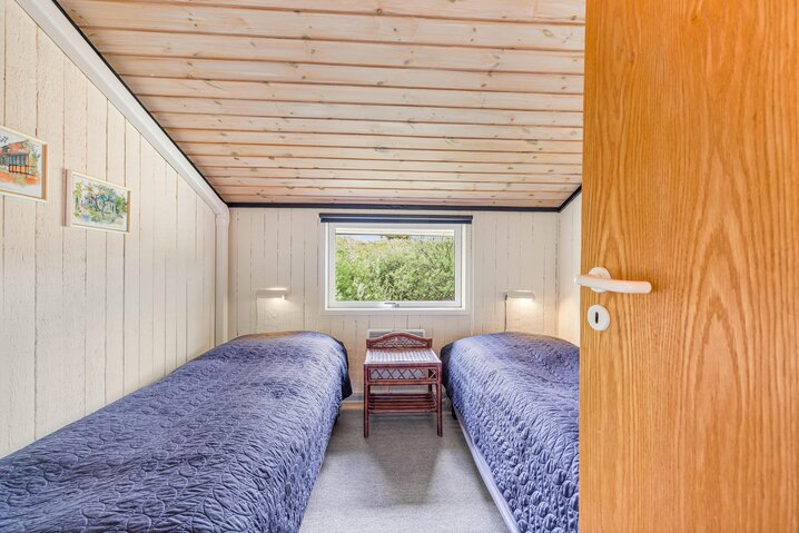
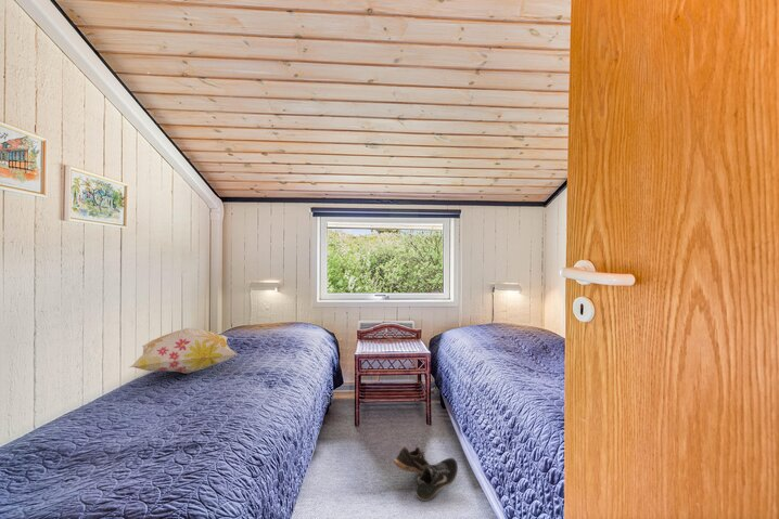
+ decorative pillow [129,327,238,375]
+ shoe [393,445,459,502]
